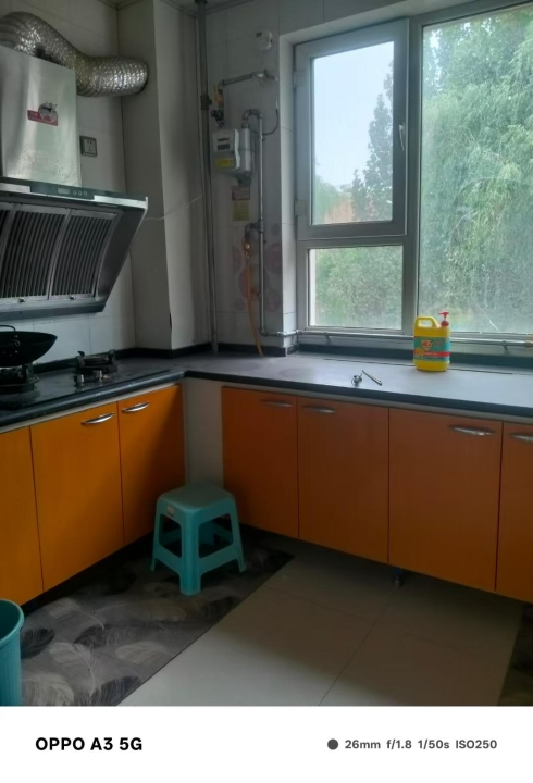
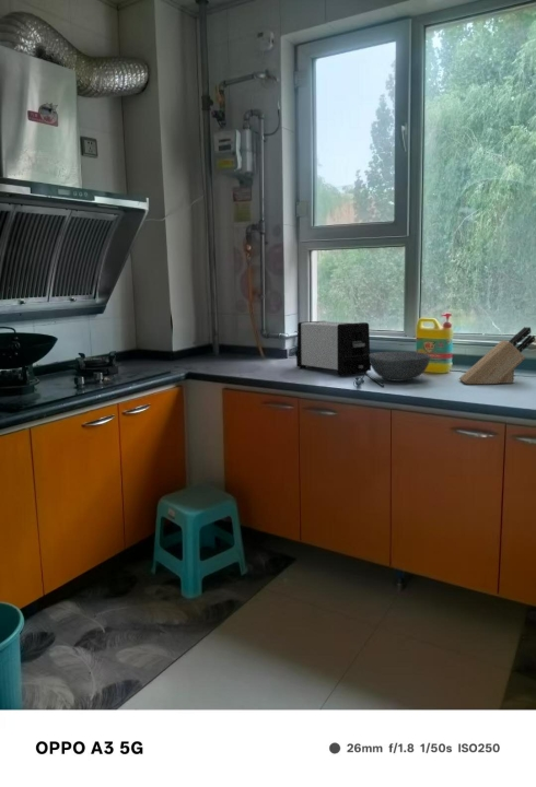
+ bowl [370,351,431,383]
+ knife block [458,326,536,385]
+ toaster [294,320,372,376]
